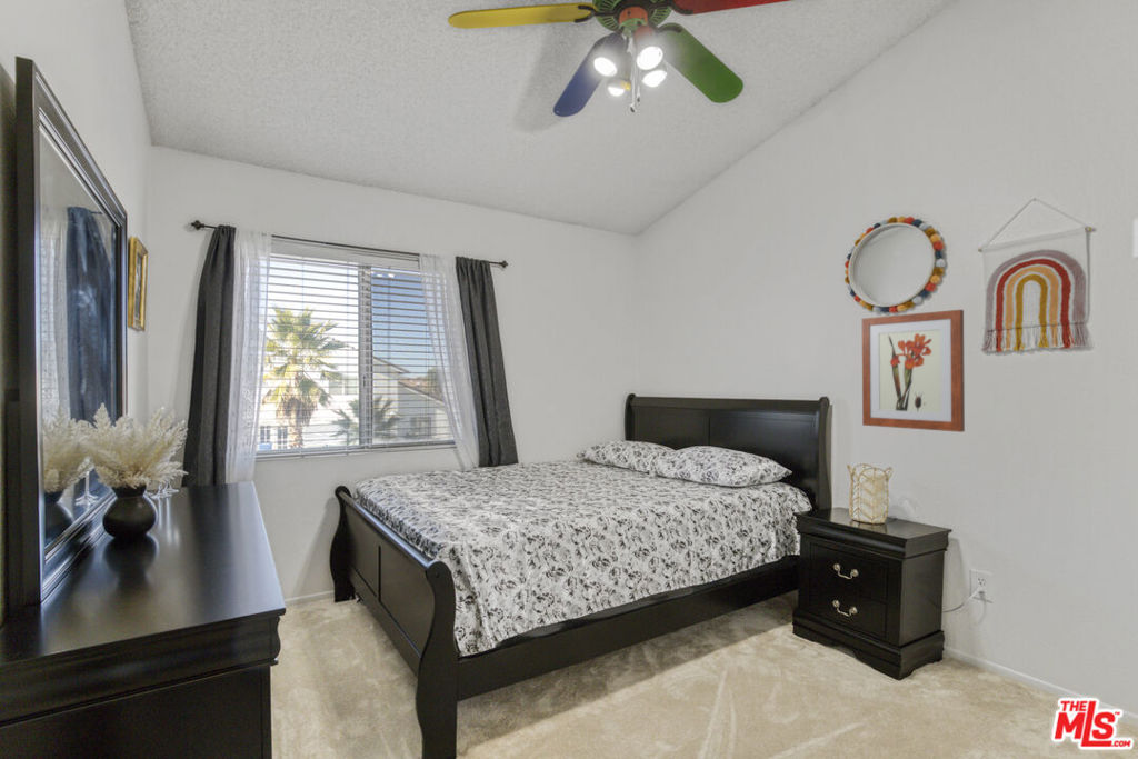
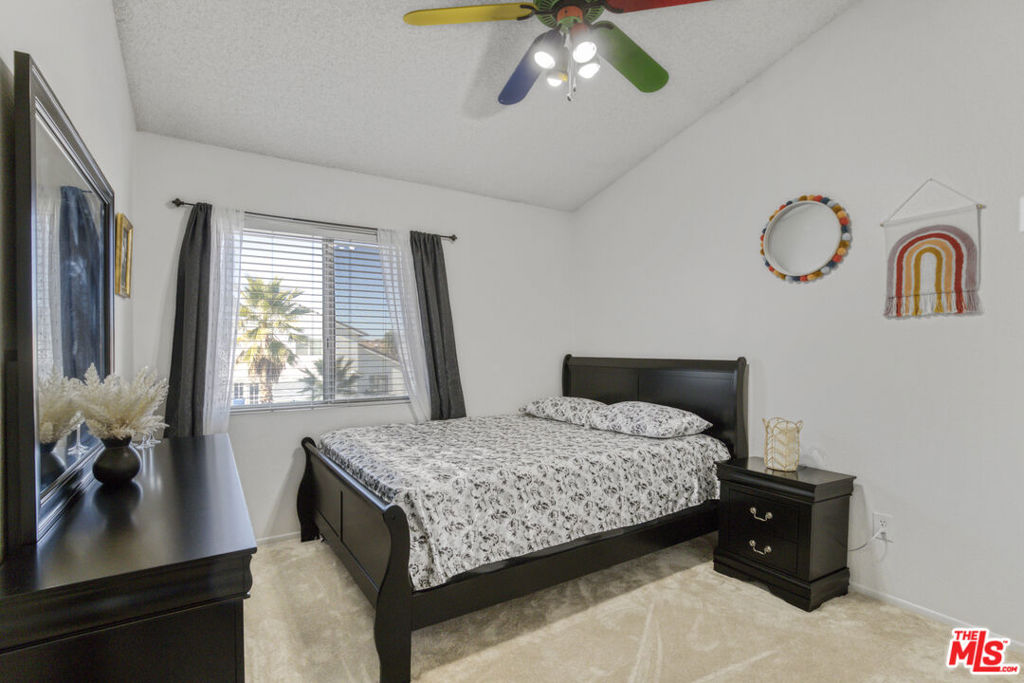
- wall art [861,309,966,433]
